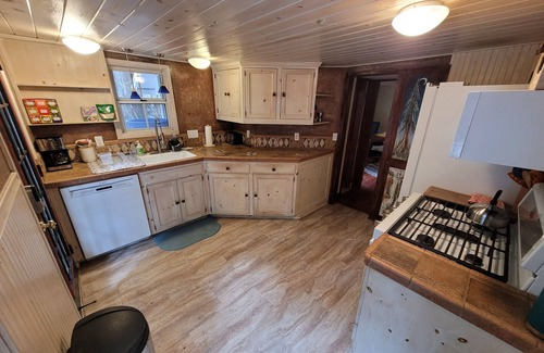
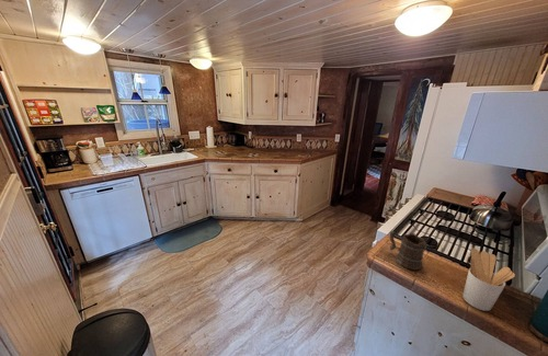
+ mug [389,230,427,271]
+ utensil holder [461,248,516,312]
